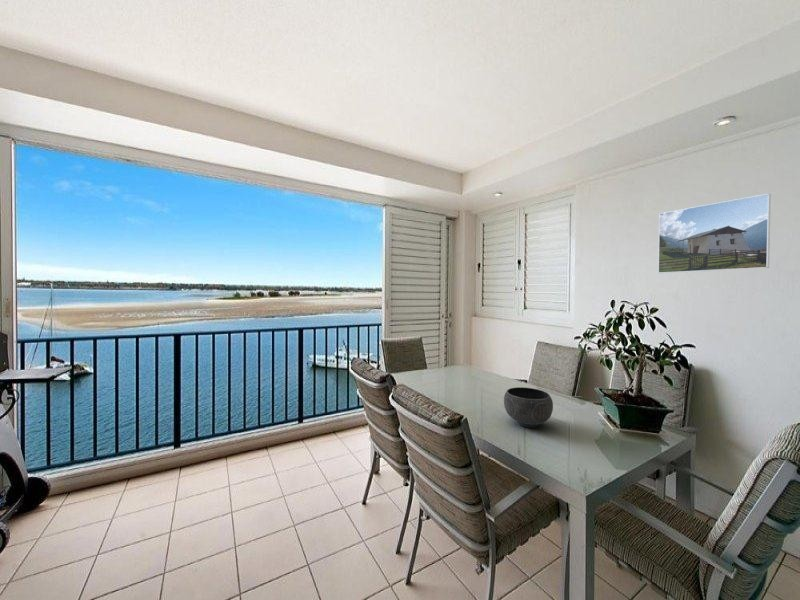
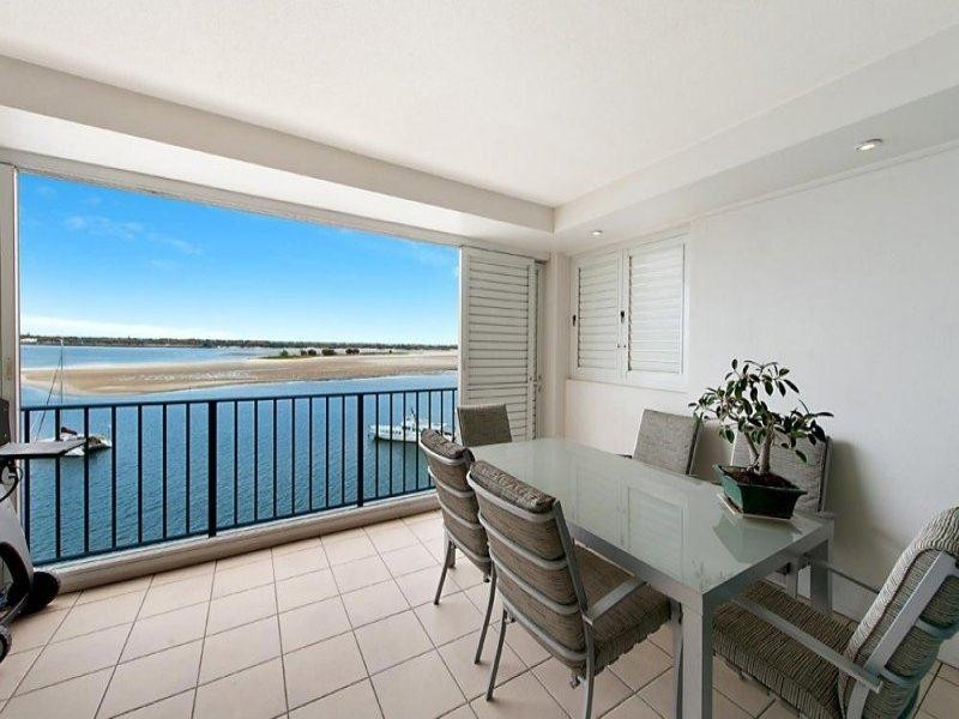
- bowl [503,386,554,429]
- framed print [657,192,772,274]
